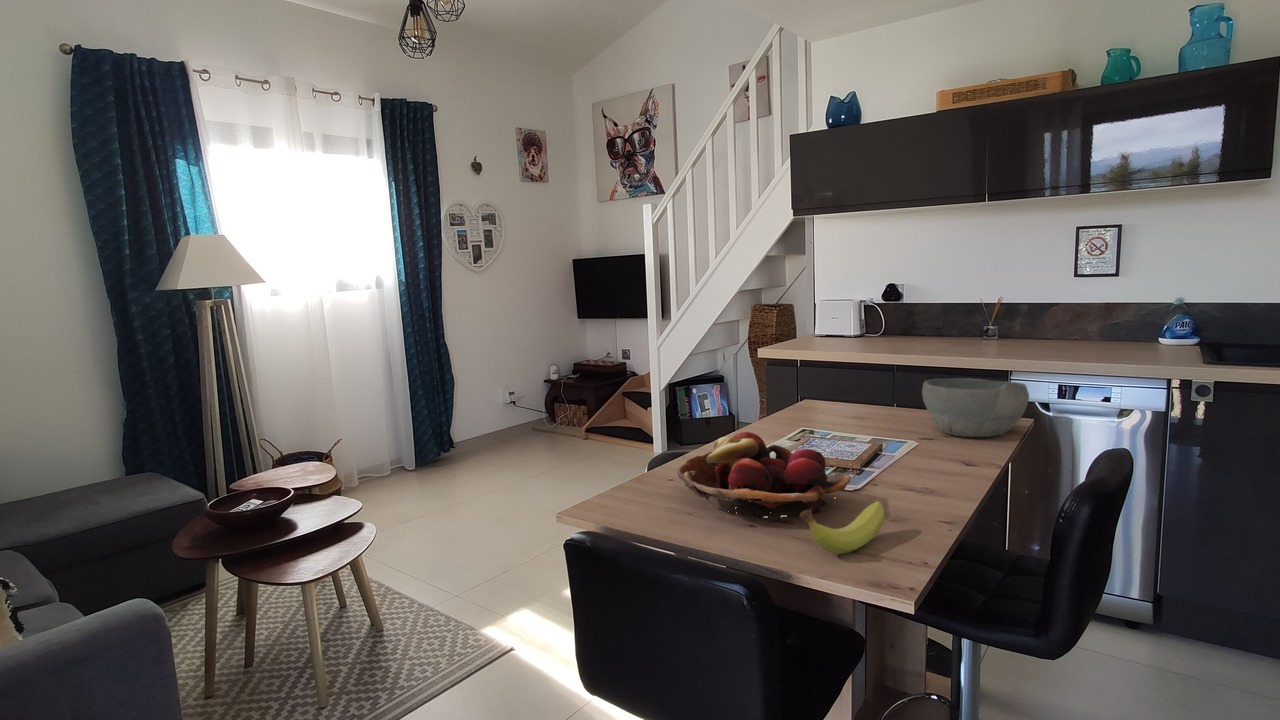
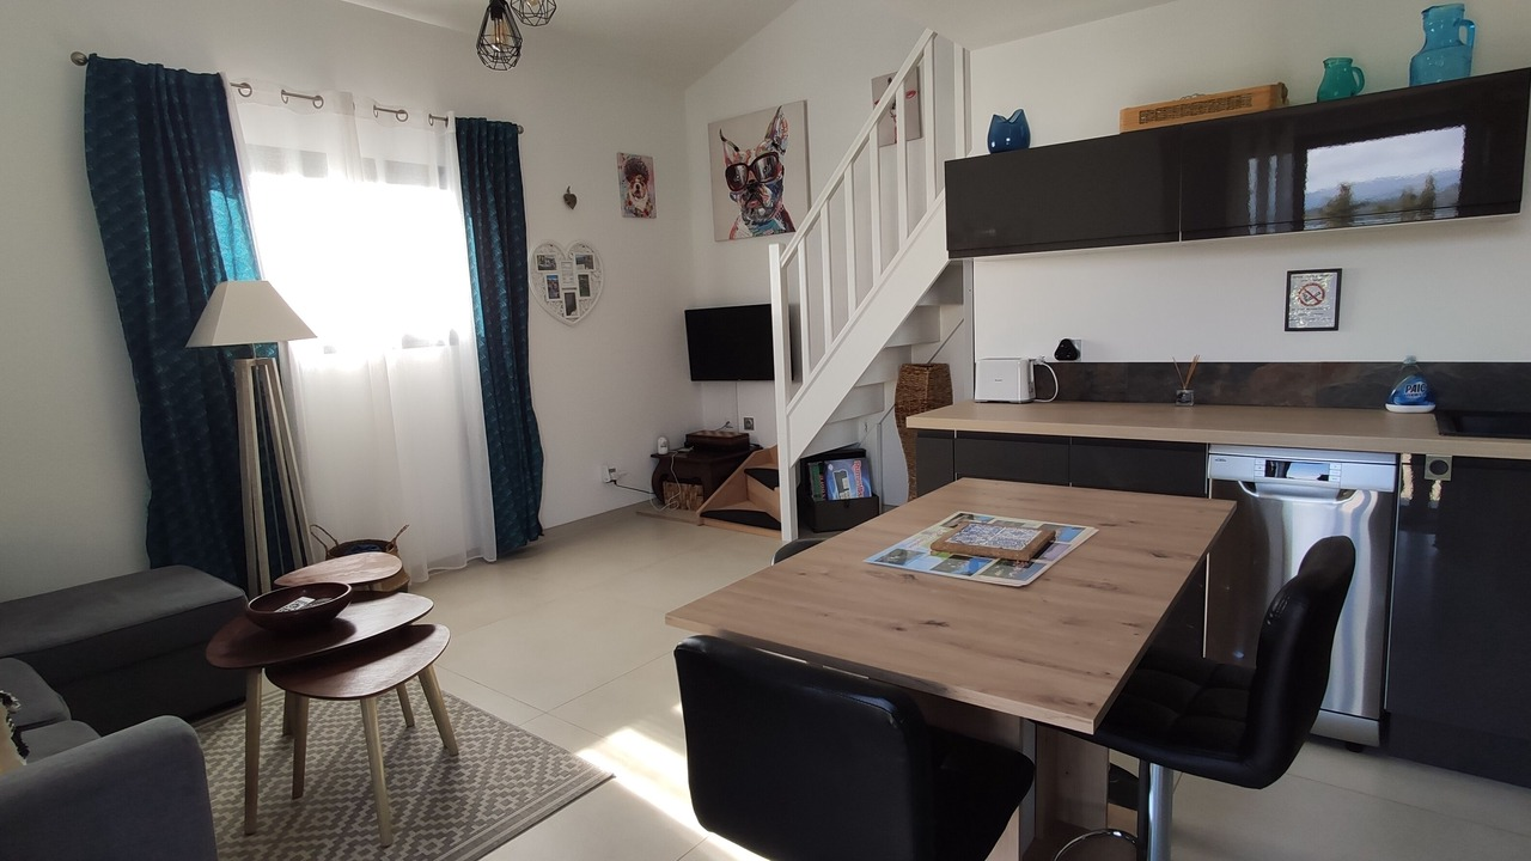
- fruit basket [676,431,851,518]
- fruit [799,500,886,555]
- bowl [921,377,1030,438]
